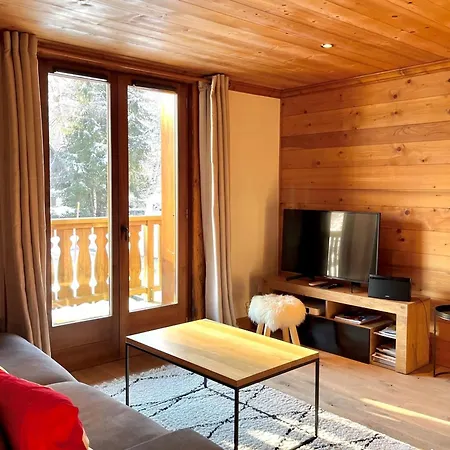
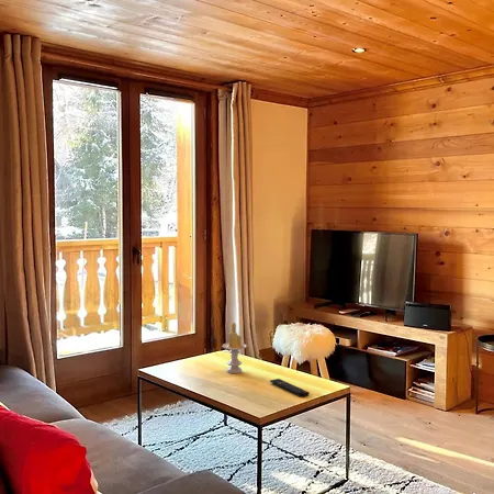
+ candle [221,322,248,374]
+ remote control [269,378,311,397]
